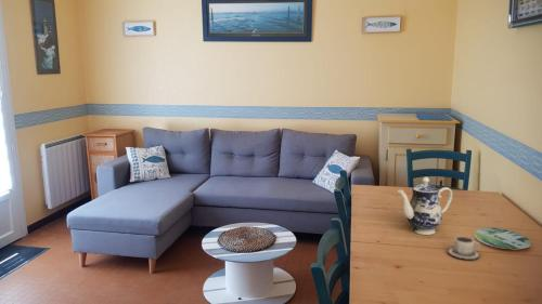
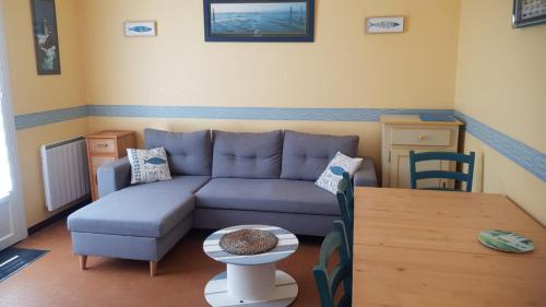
- cup [447,236,481,261]
- teapot [397,176,453,236]
